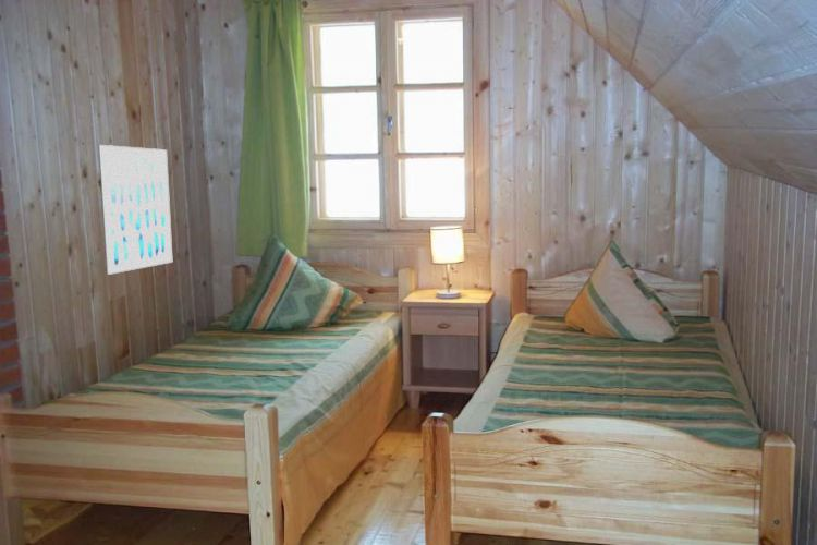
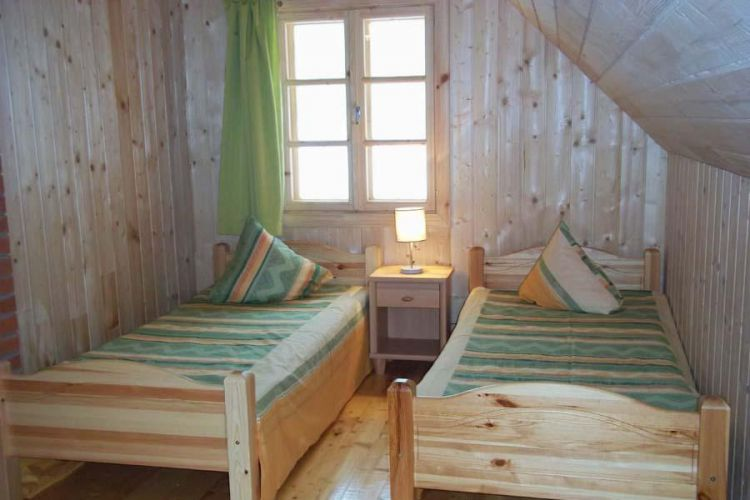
- wall art [97,144,173,276]
